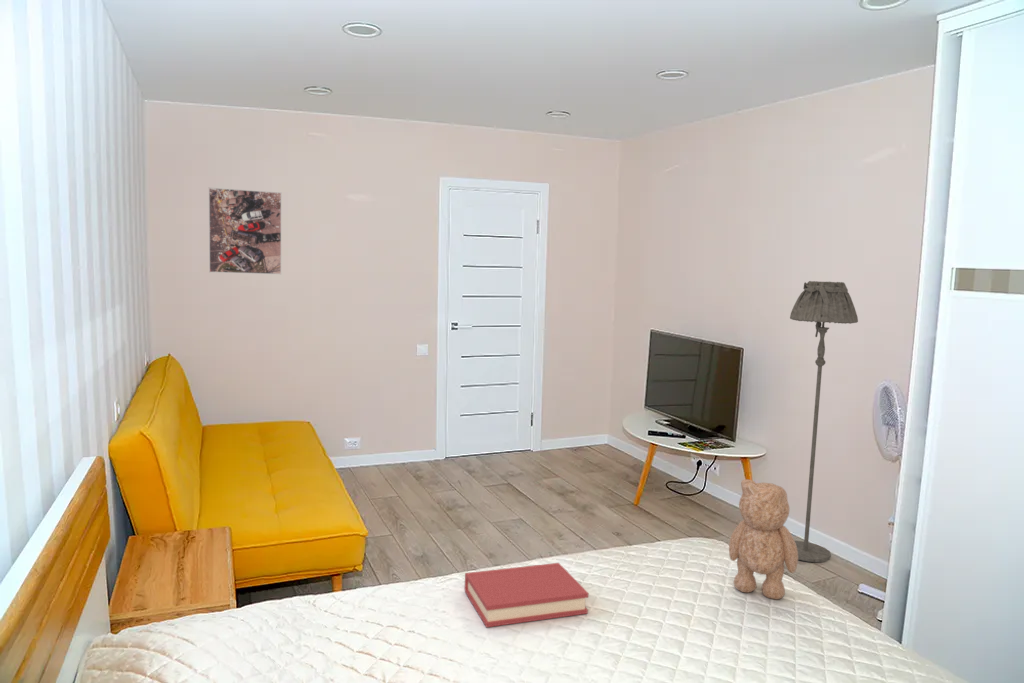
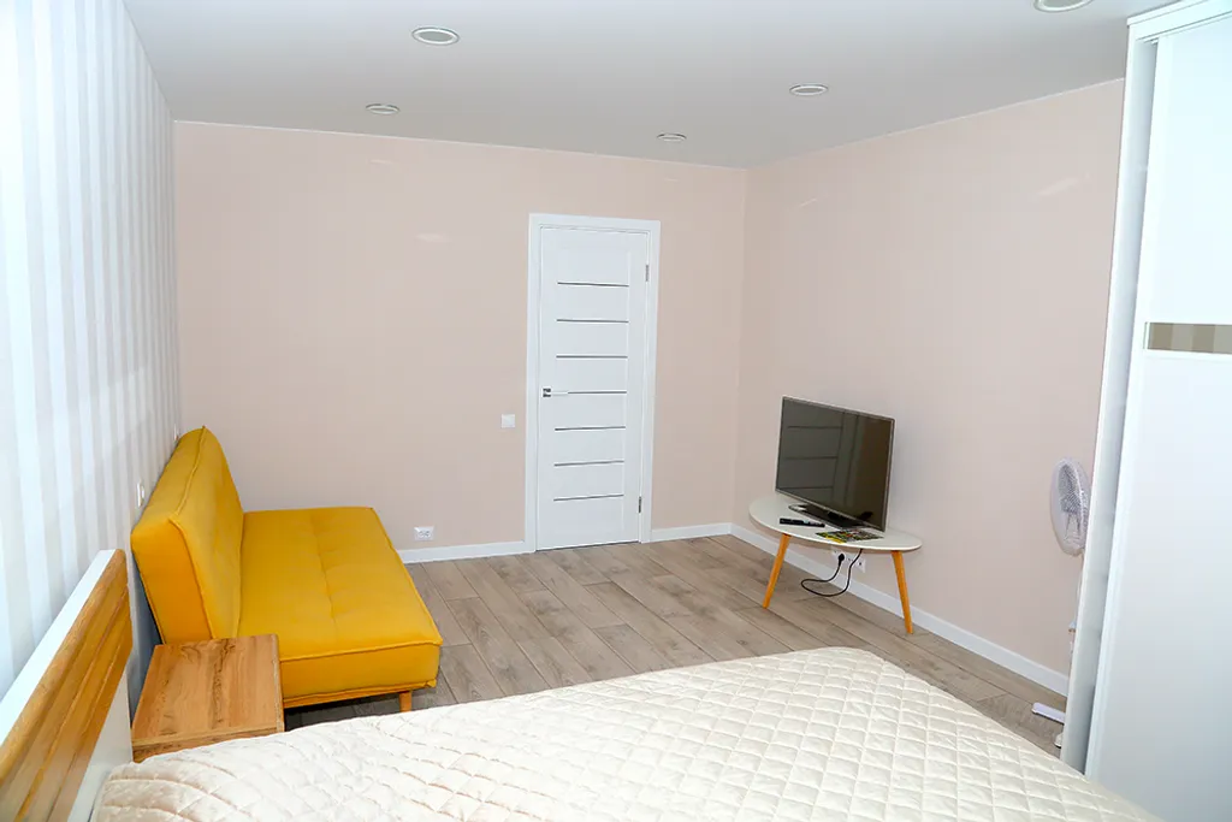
- teddy bear [728,478,799,600]
- floor lamp [789,280,859,563]
- hardback book [464,562,589,628]
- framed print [208,187,282,275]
